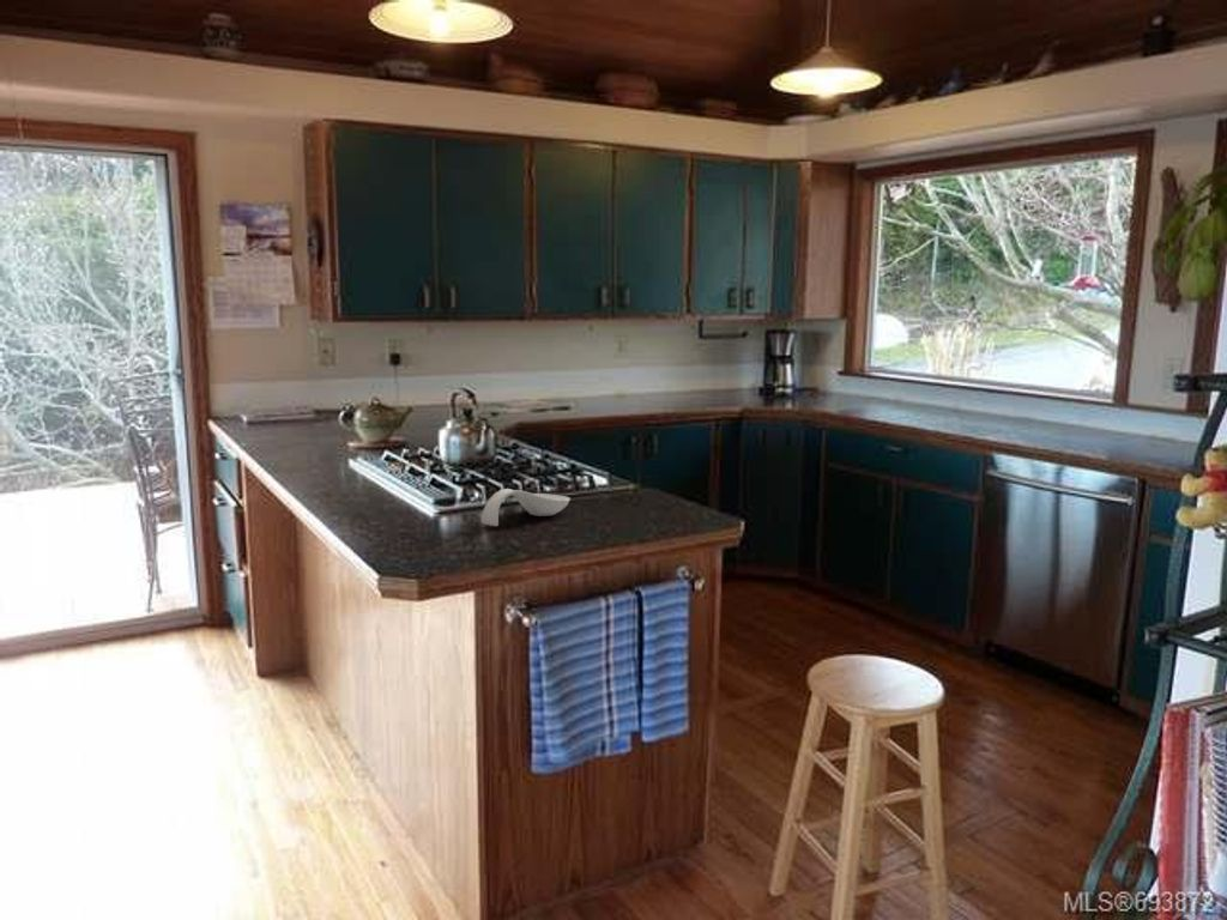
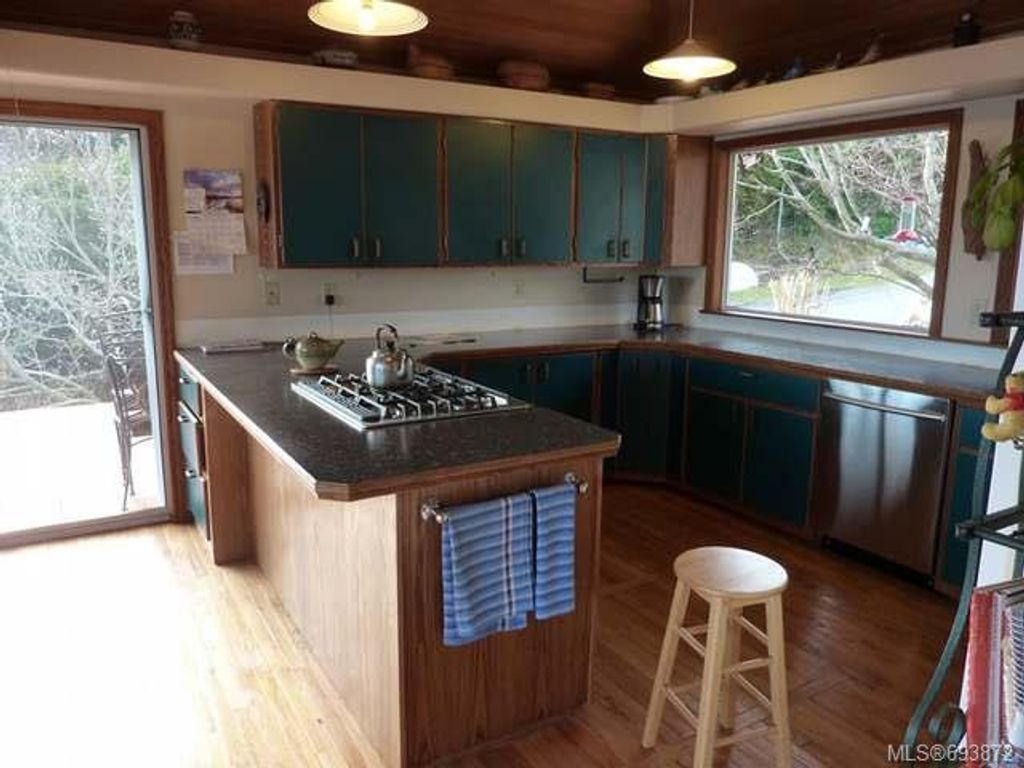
- spoon rest [480,488,572,527]
